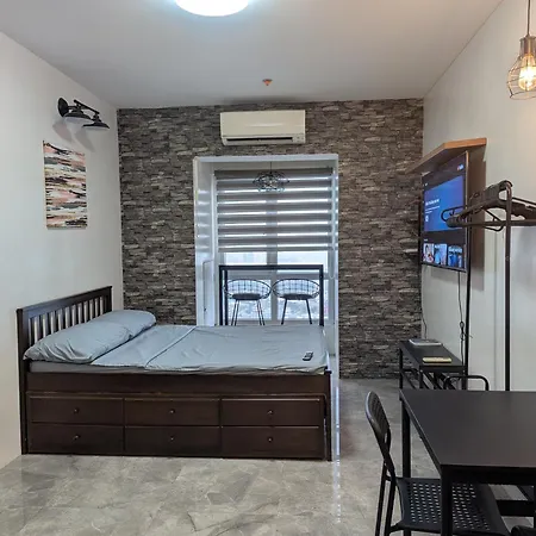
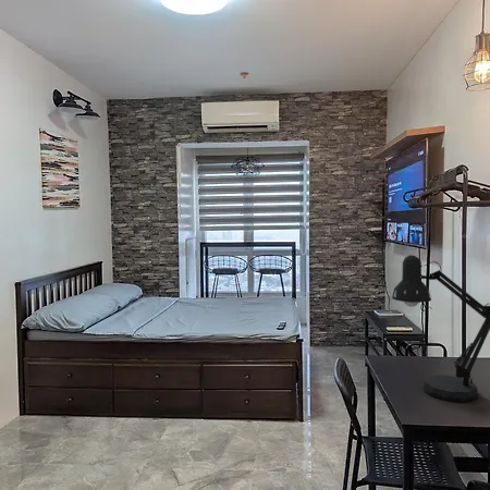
+ desk lamp [391,254,490,403]
